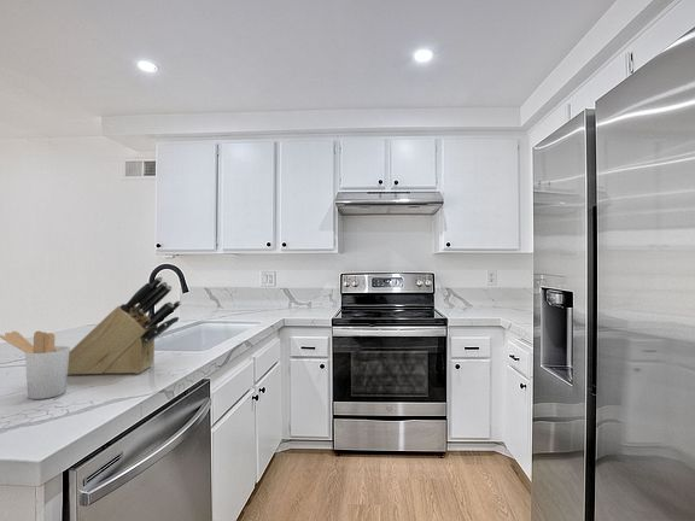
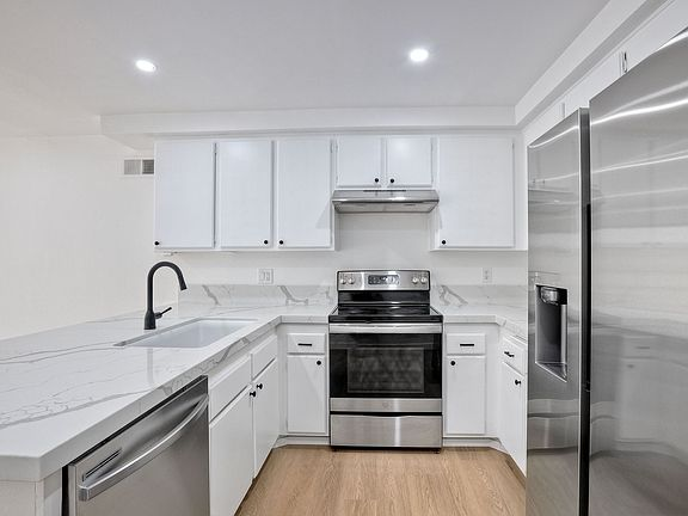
- knife block [68,275,182,376]
- utensil holder [0,330,71,400]
